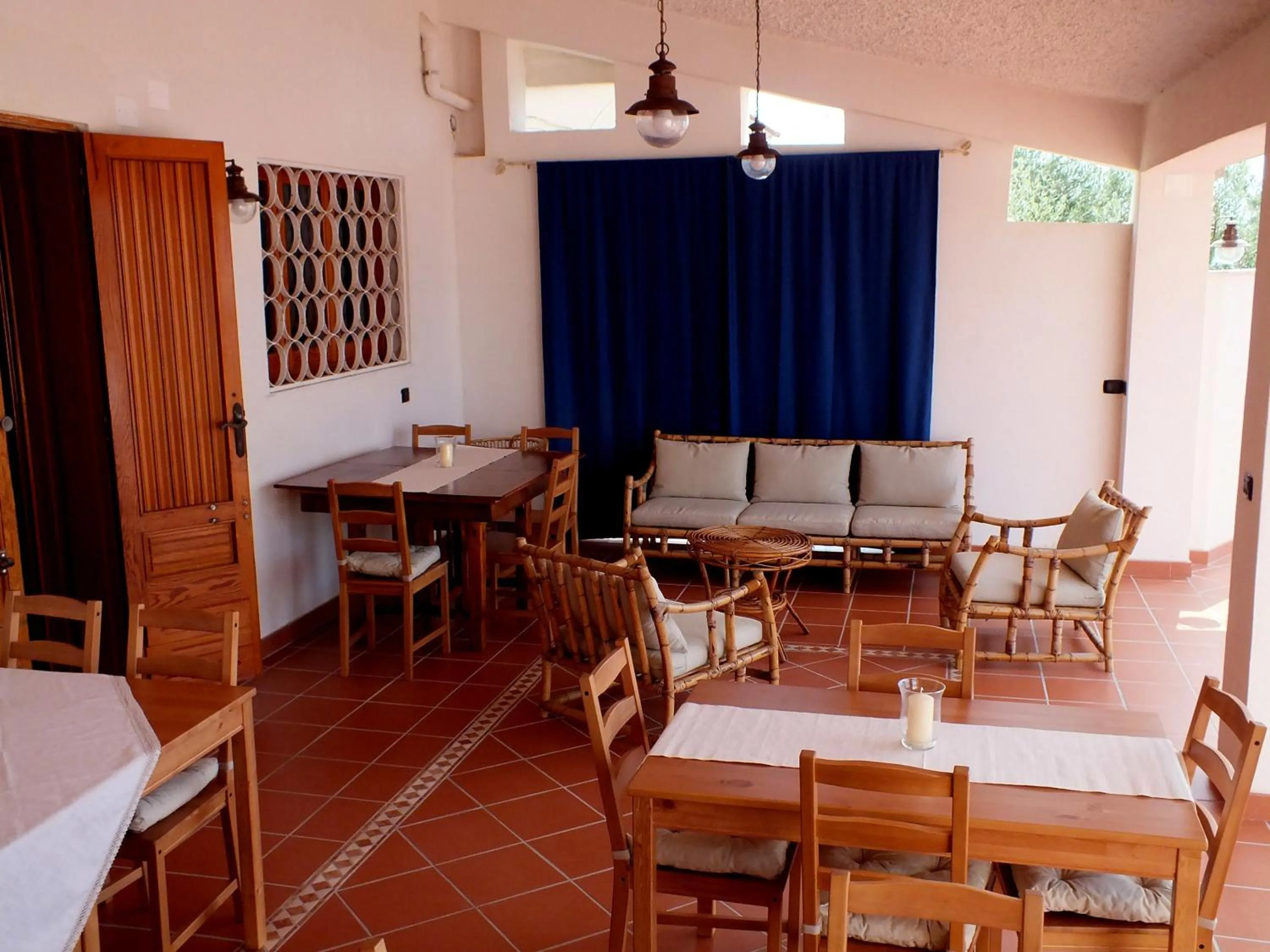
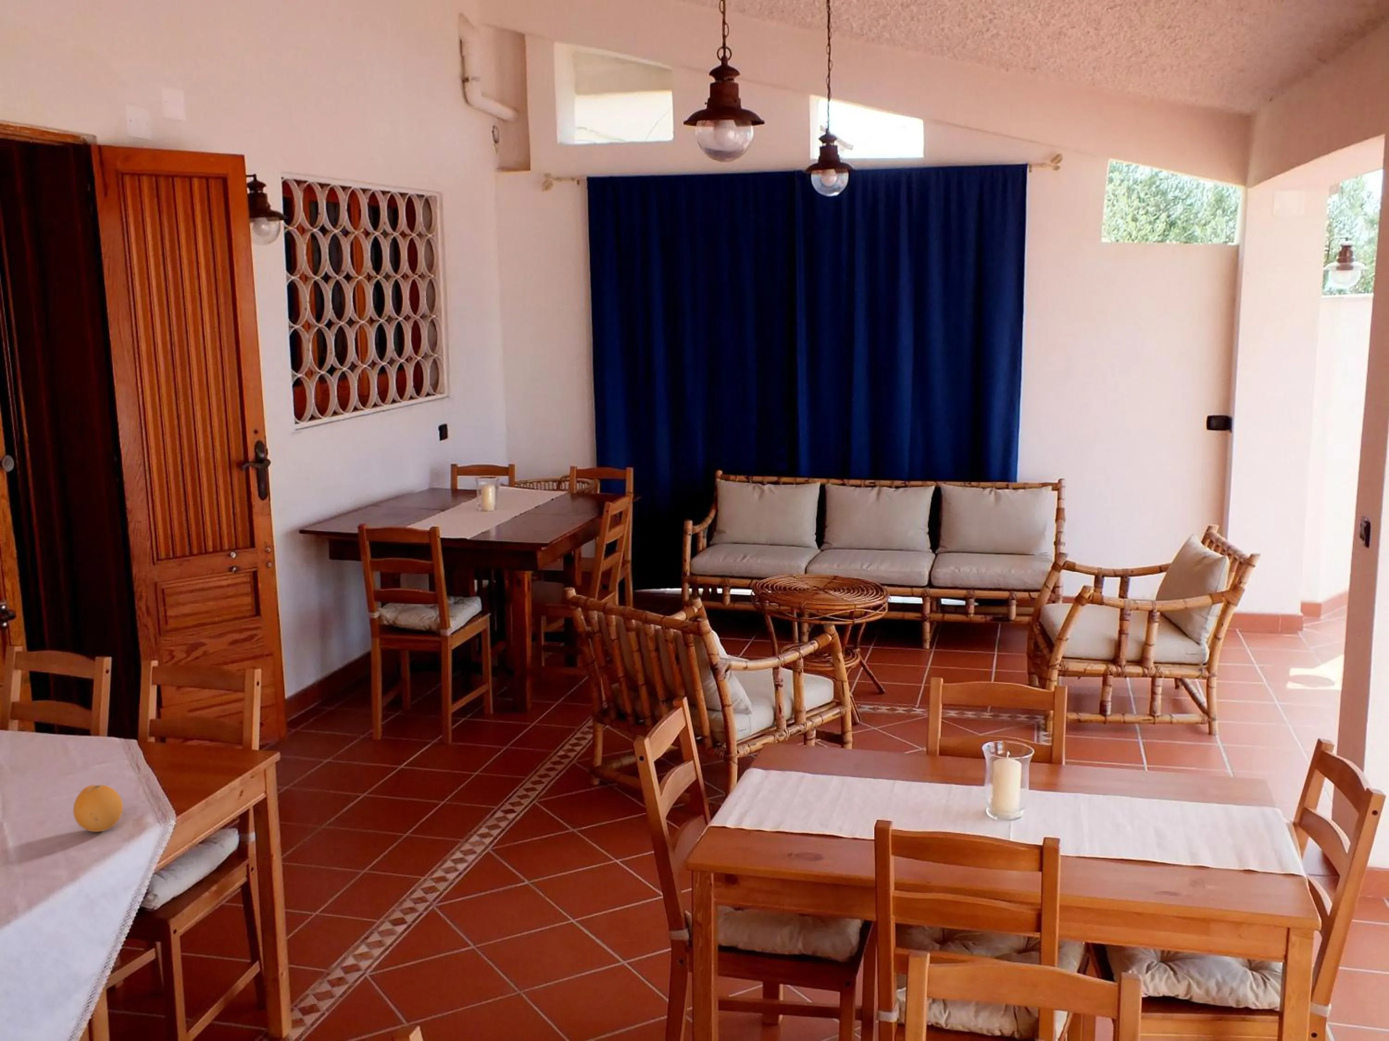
+ fruit [72,784,124,832]
